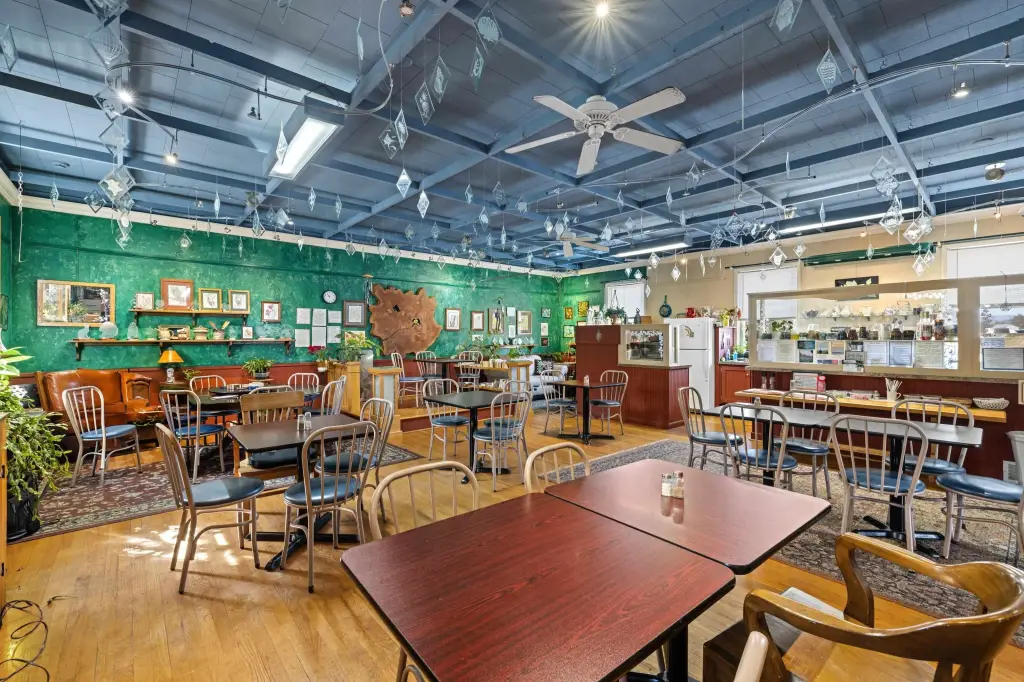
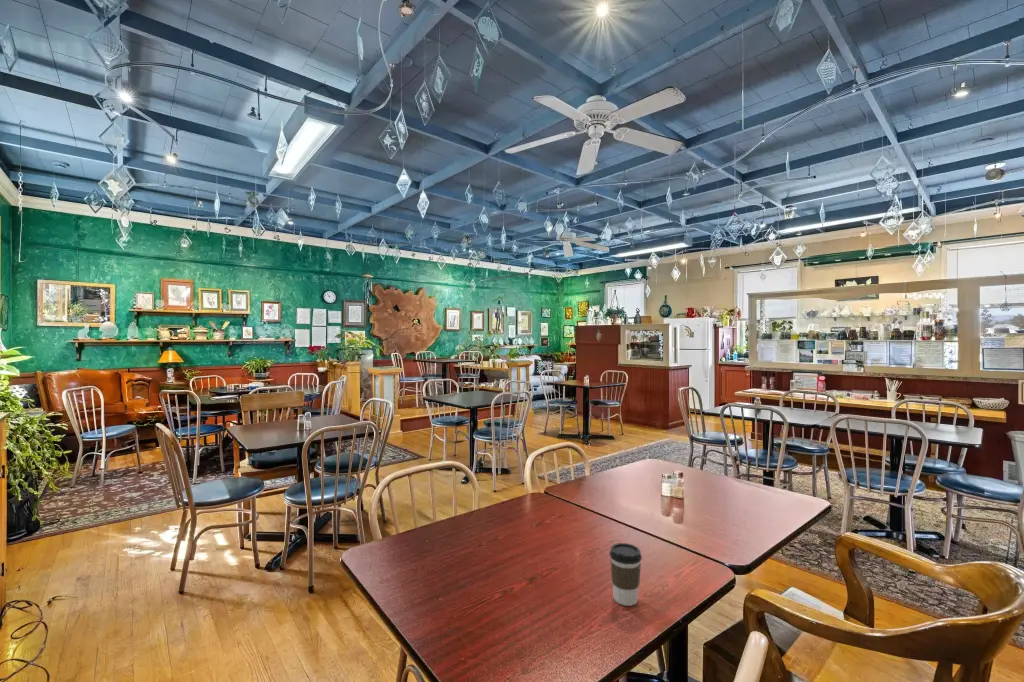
+ coffee cup [608,542,643,607]
